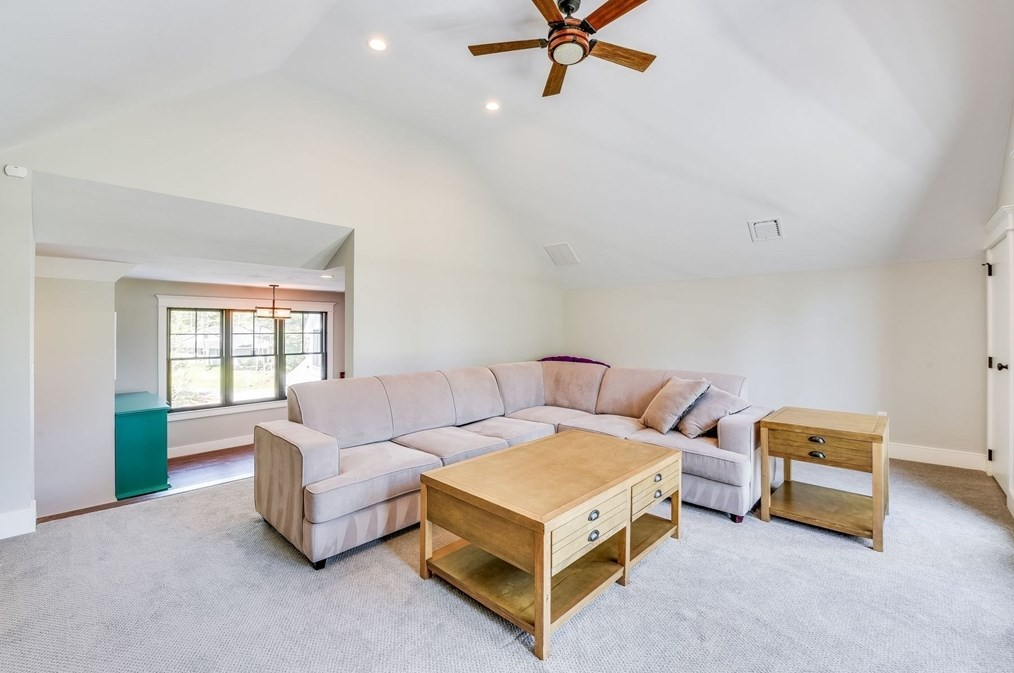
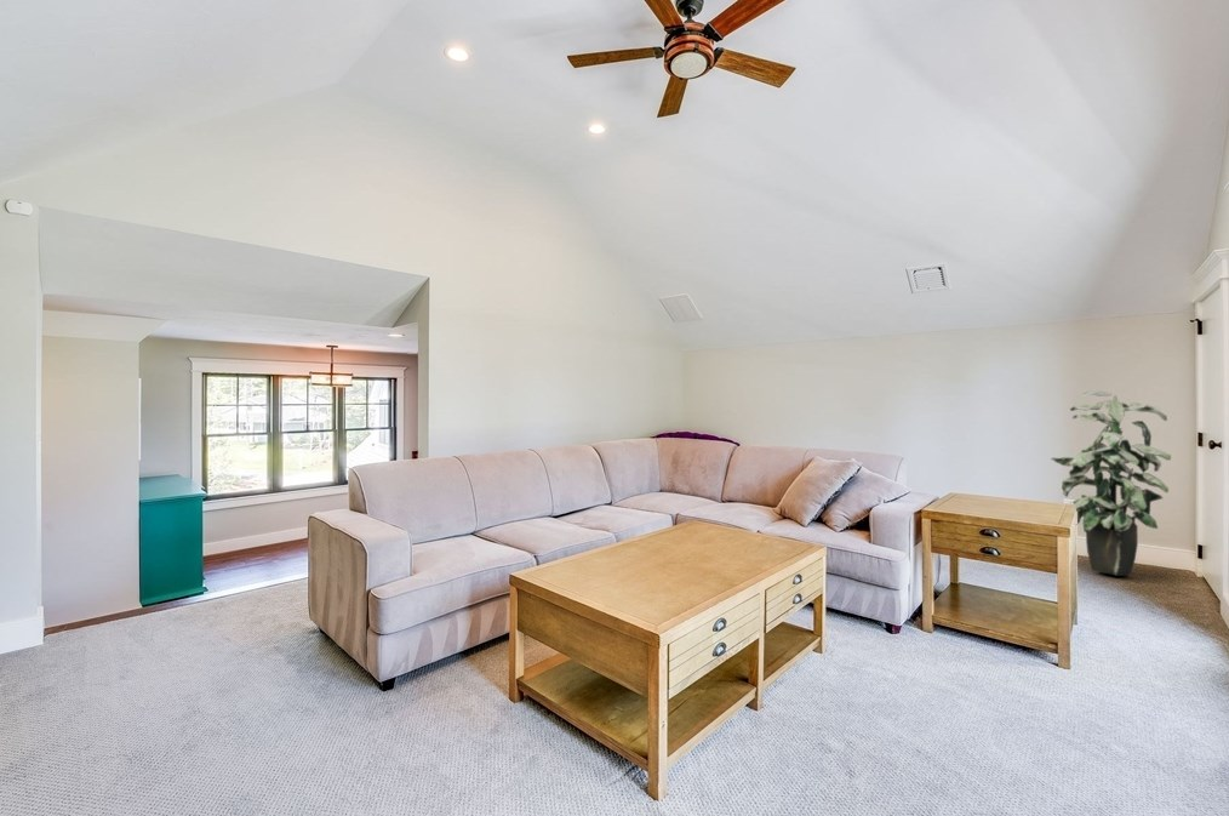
+ indoor plant [1050,390,1172,577]
